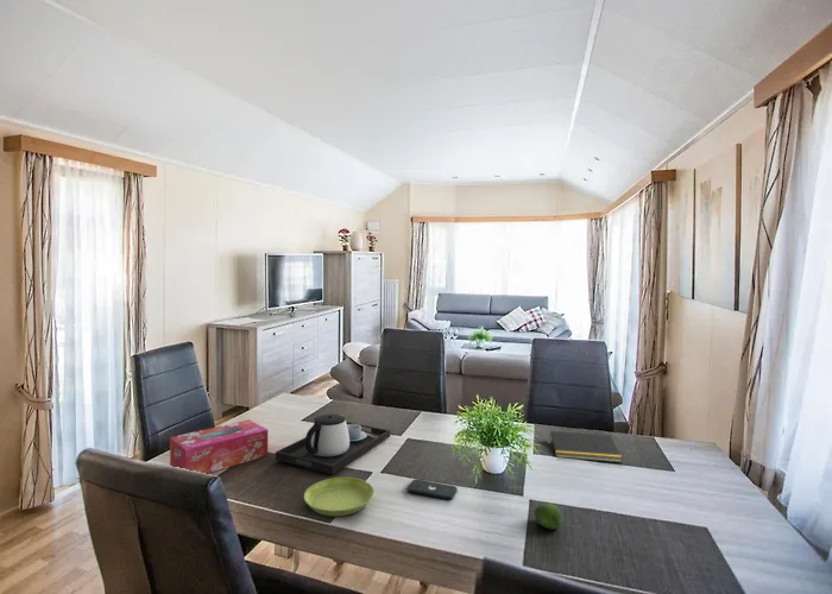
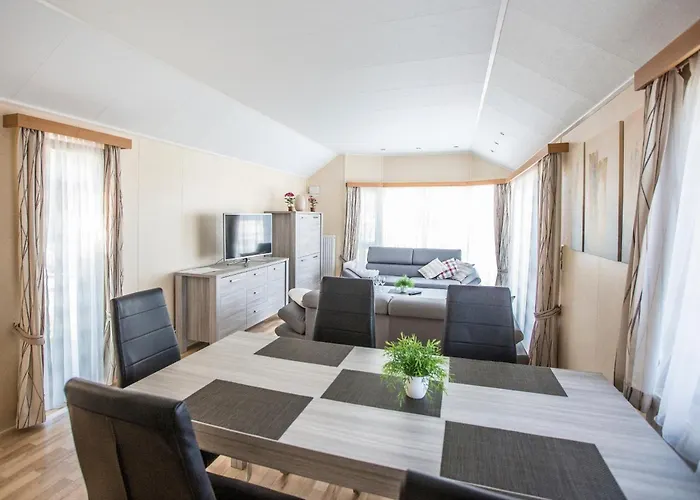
- notepad [548,430,624,463]
- teapot [275,413,392,475]
- fruit [532,503,563,530]
- tissue box [169,418,269,475]
- saucer [303,476,376,517]
- smartphone [405,478,459,500]
